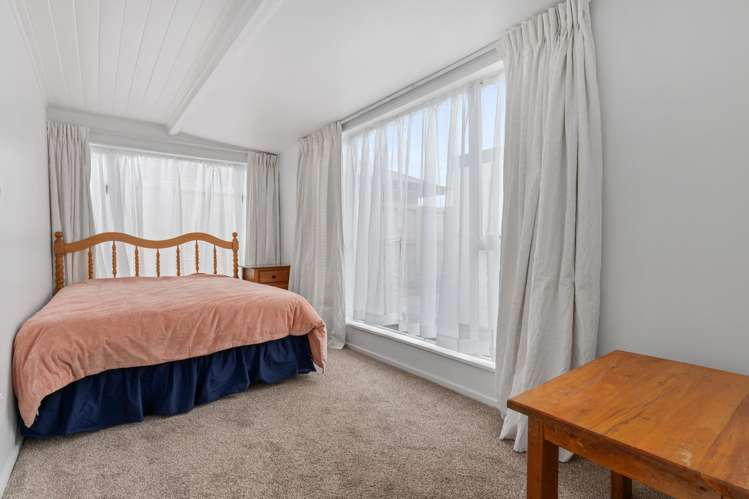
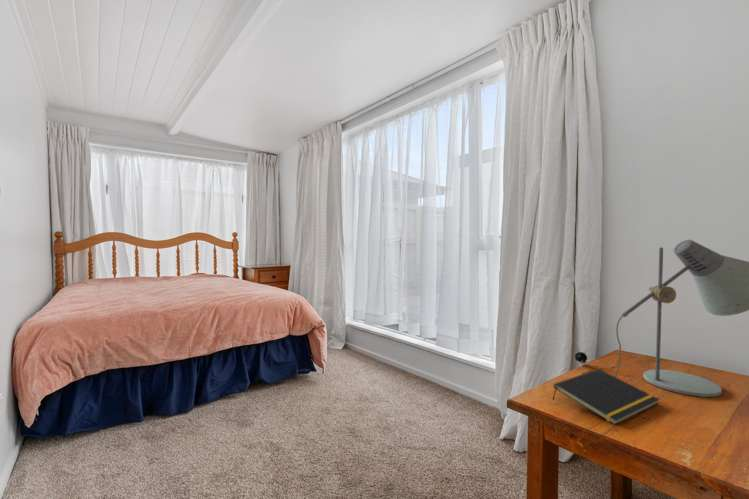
+ desk lamp [574,239,749,398]
+ notepad [551,368,660,426]
